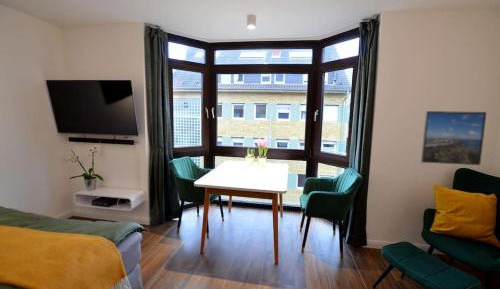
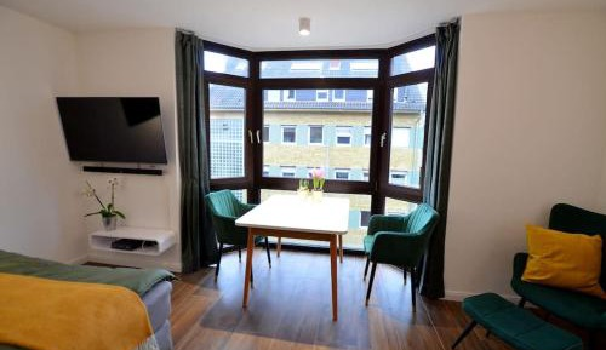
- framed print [420,110,488,166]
